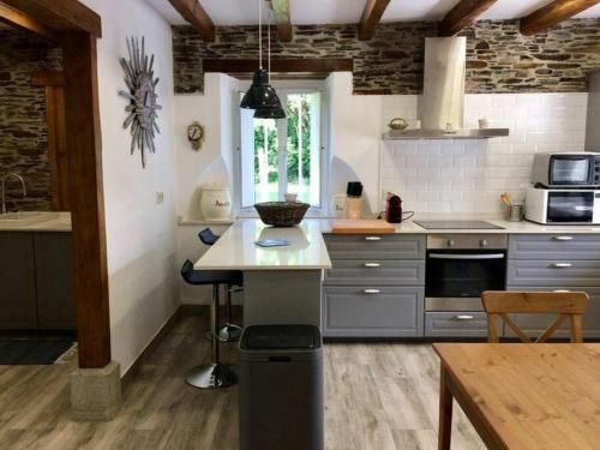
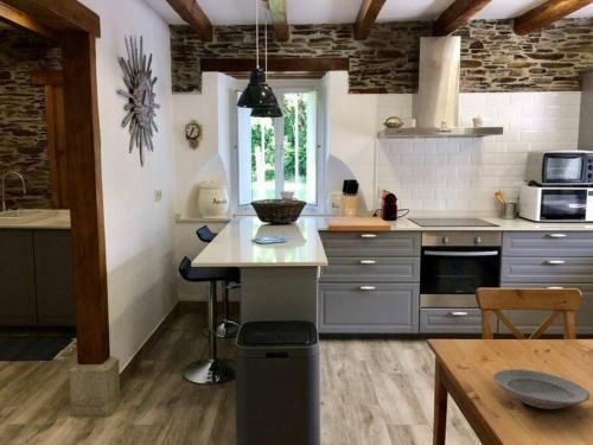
+ plate [492,368,592,411]
